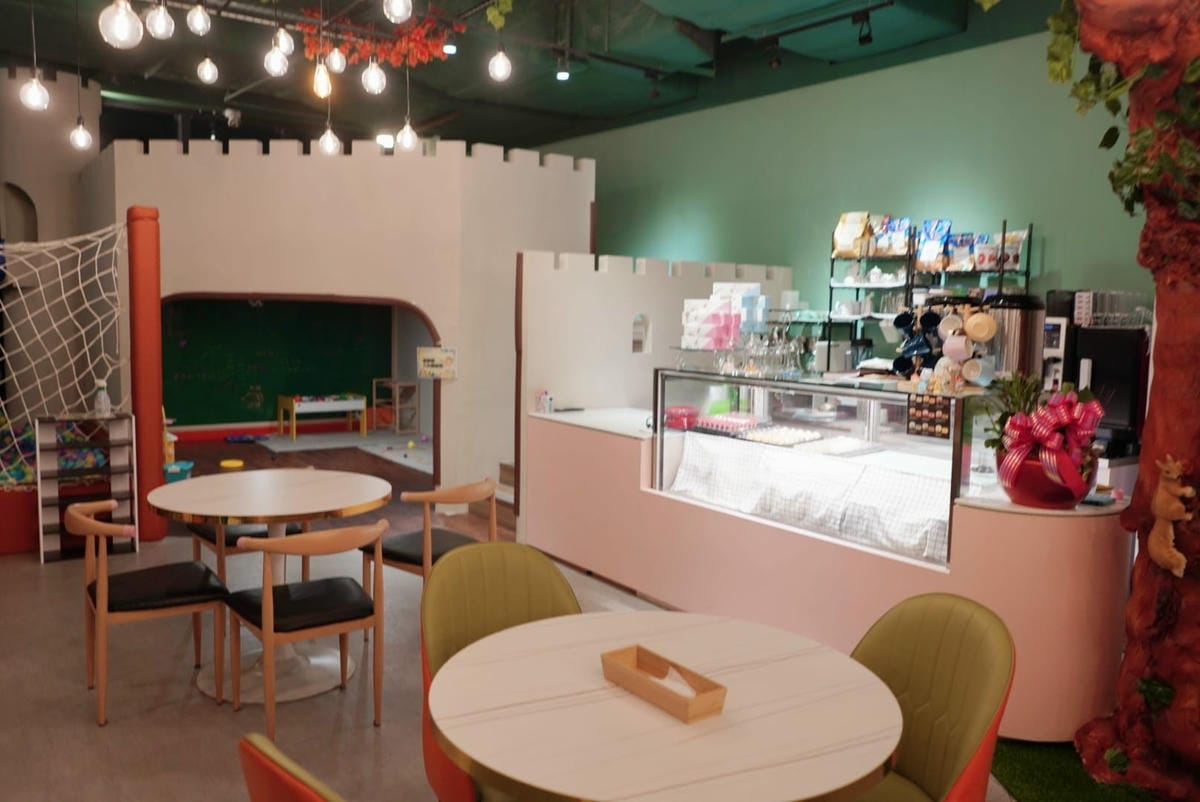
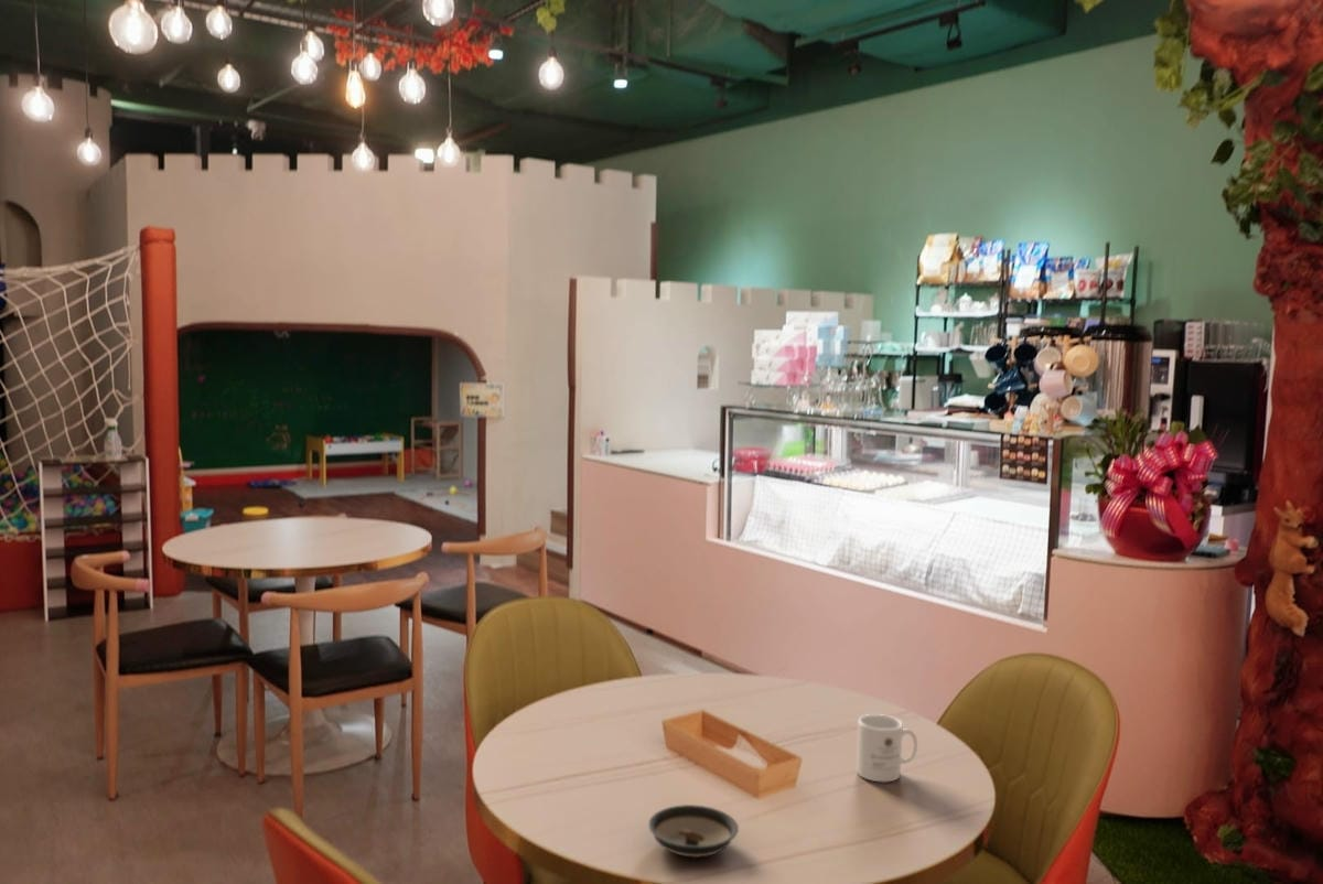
+ saucer [647,804,740,859]
+ mug [856,713,918,784]
